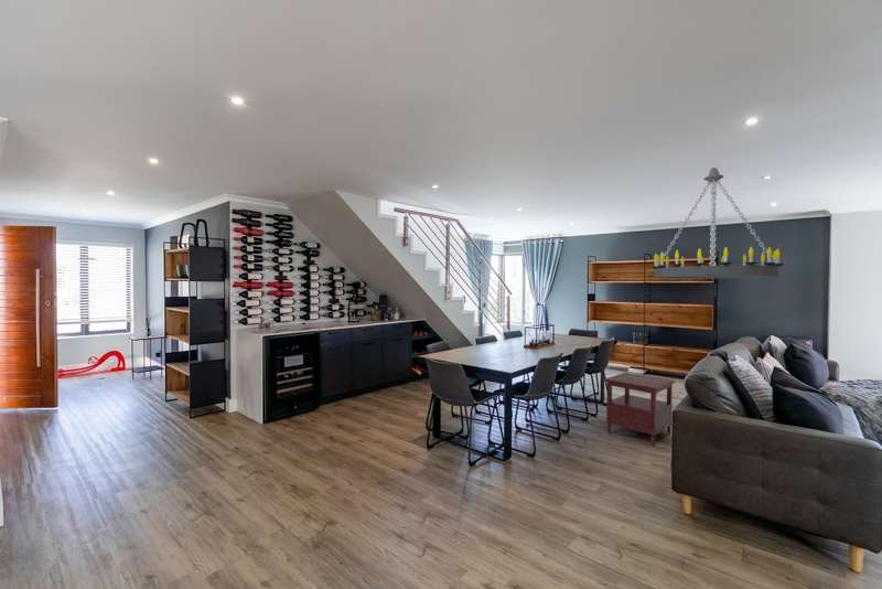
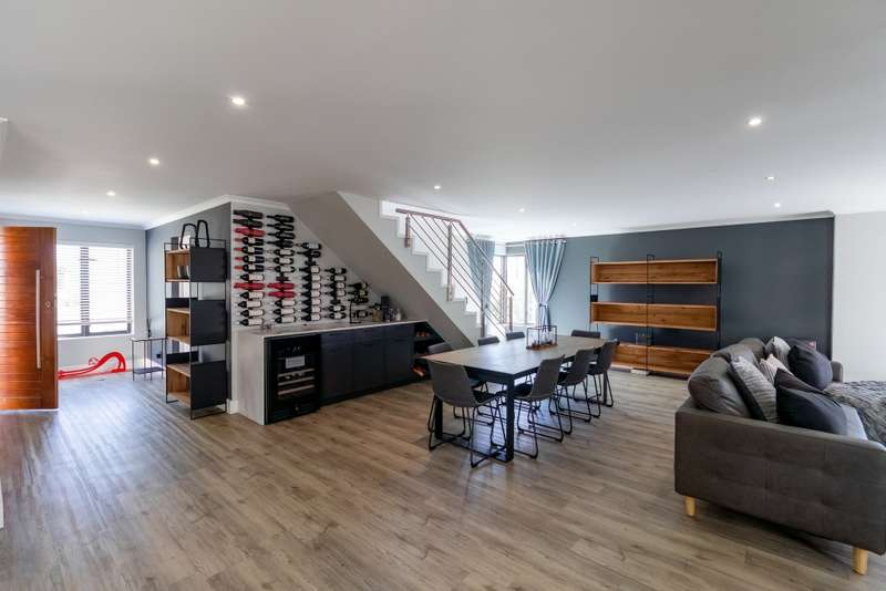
- side table [603,372,676,447]
- chandelier [650,167,785,280]
